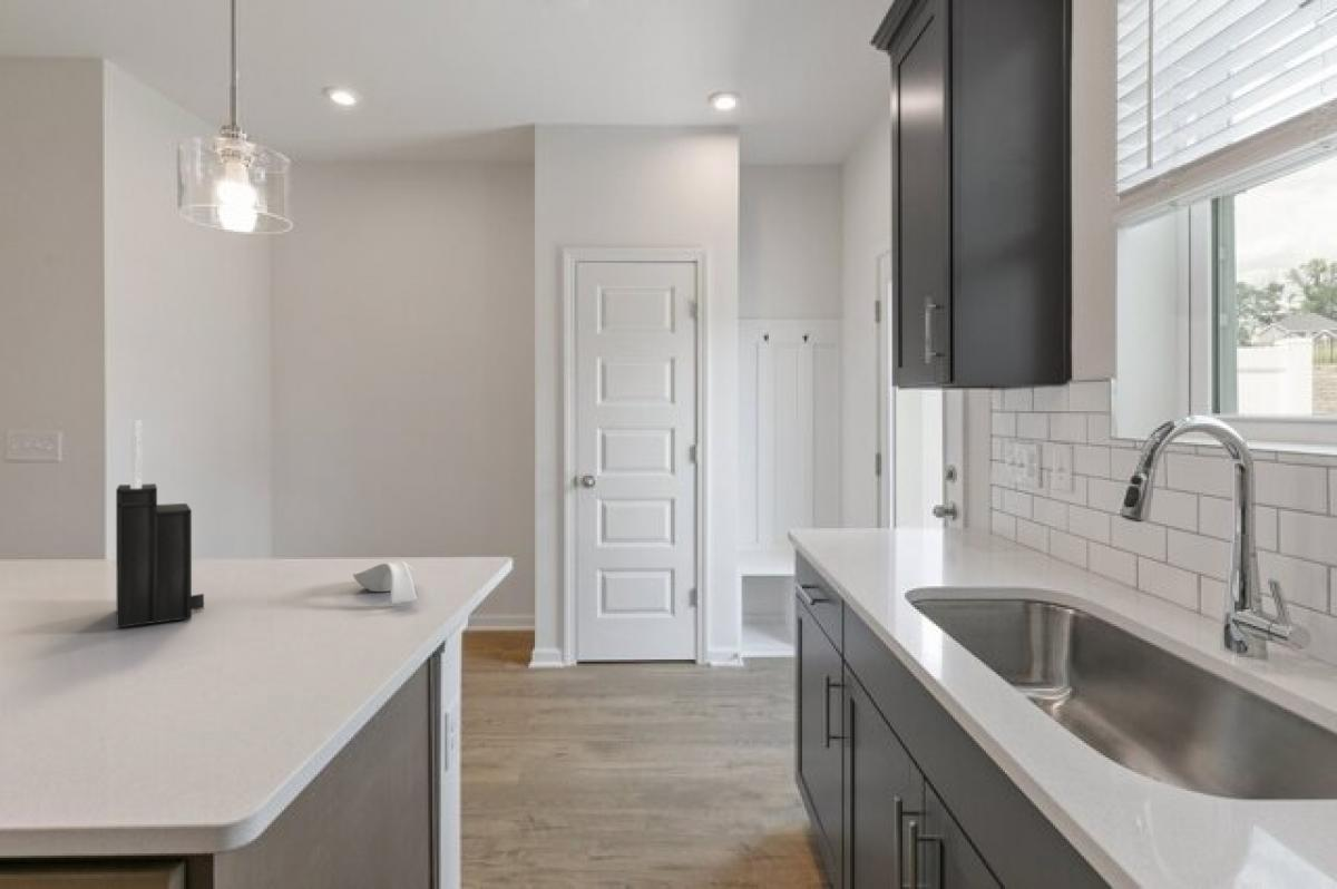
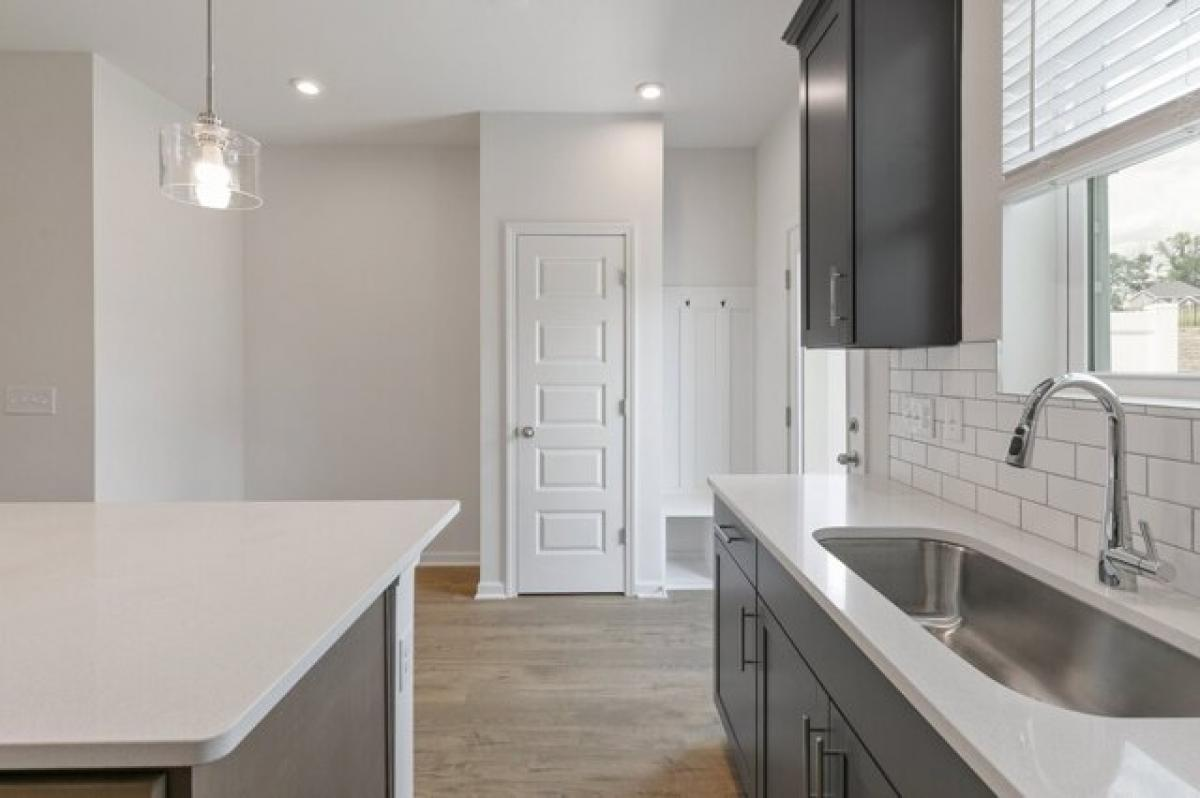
- spoon rest [352,560,418,605]
- knife block [115,419,205,628]
